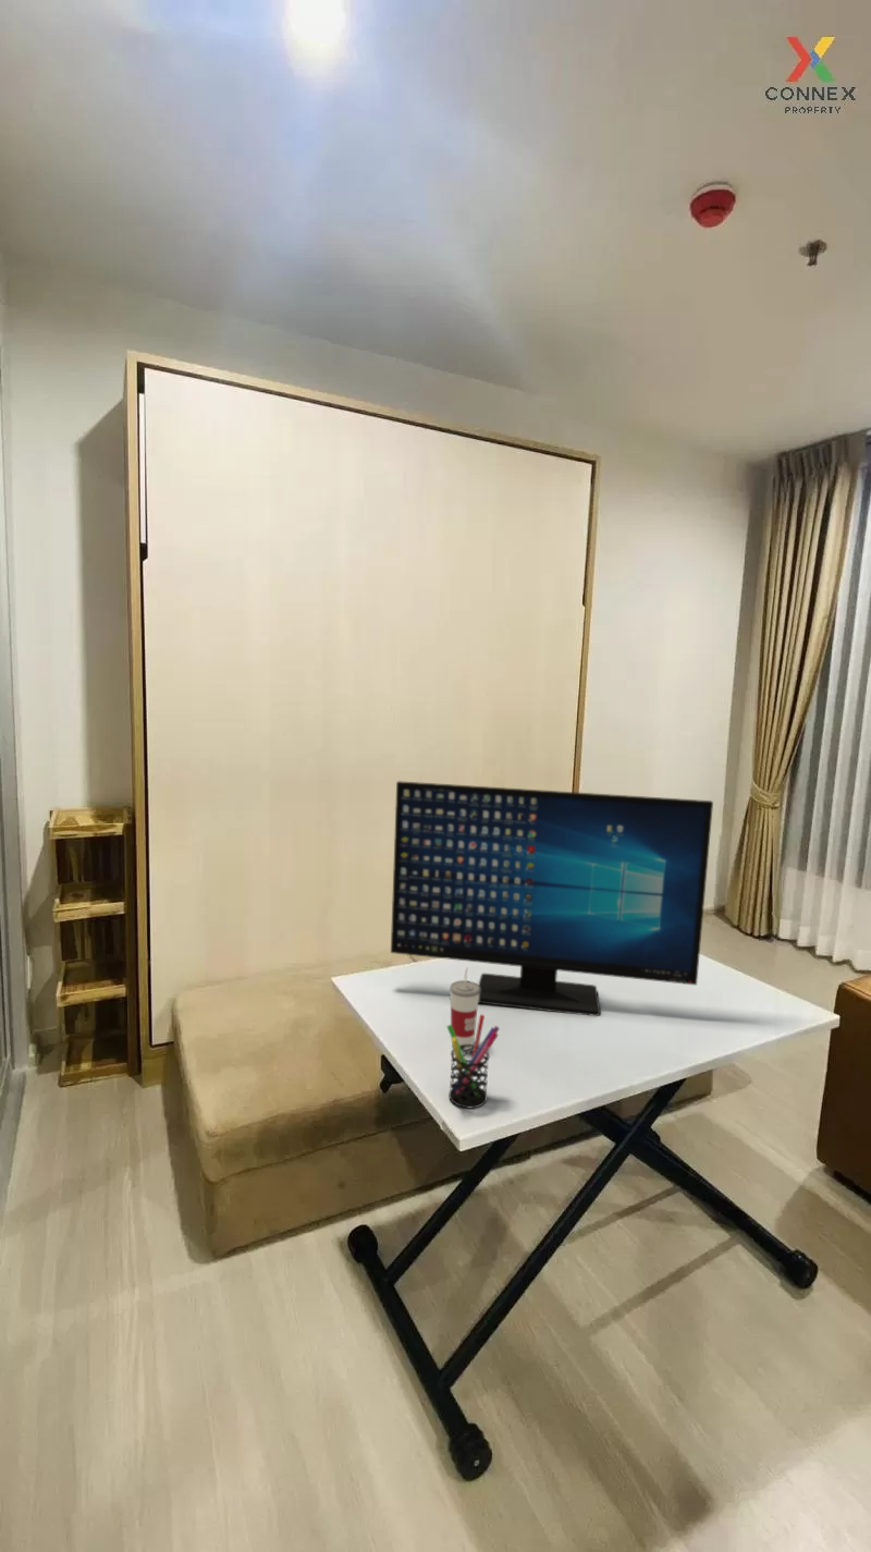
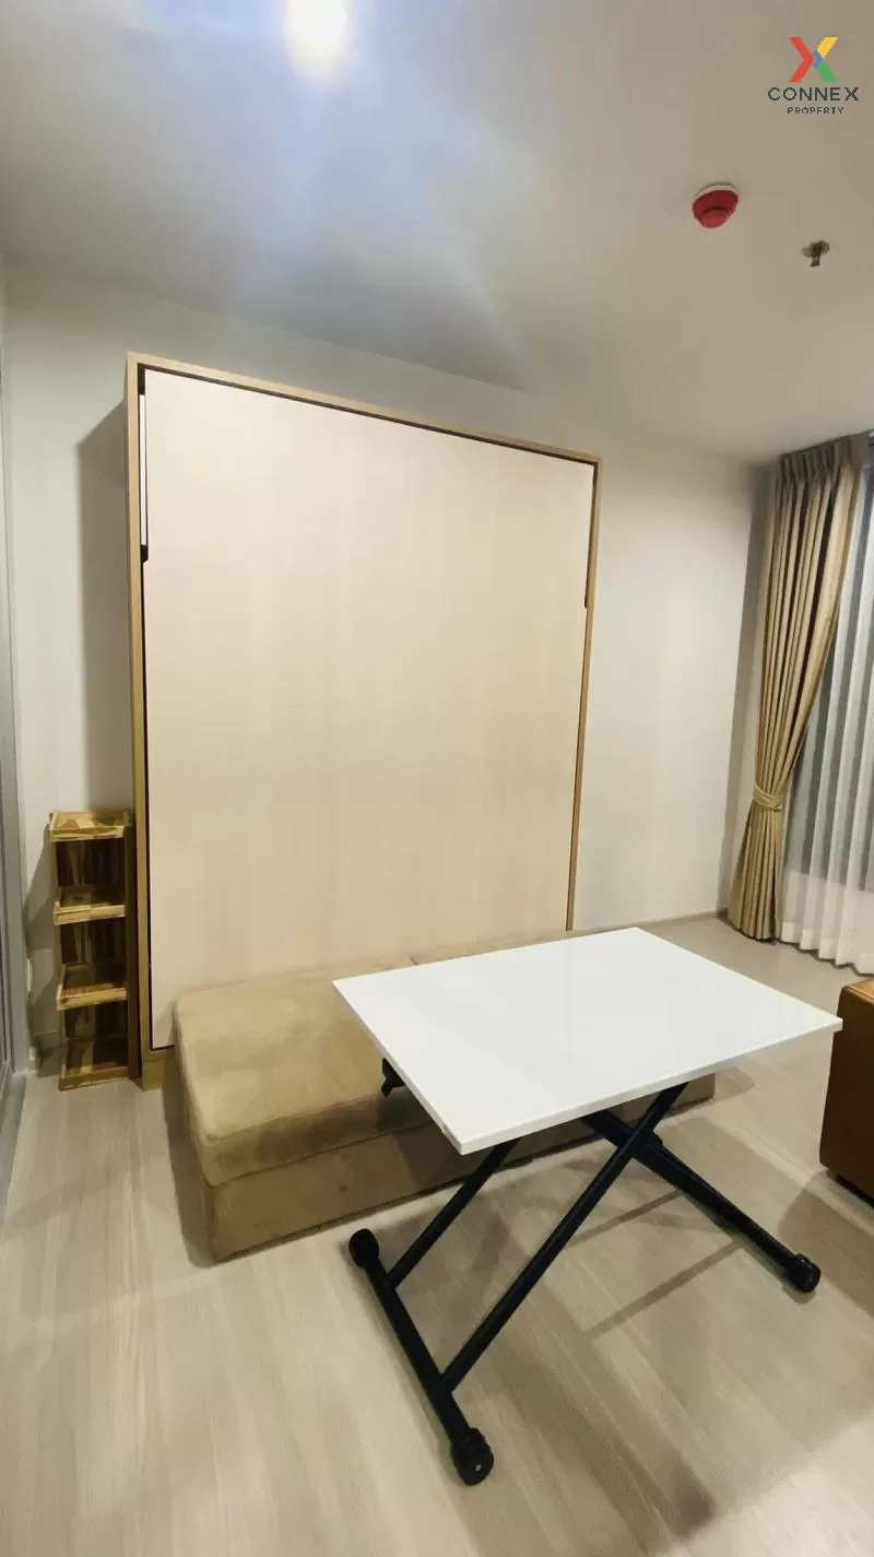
- pen holder [445,1013,501,1109]
- computer monitor [390,780,714,1017]
- cup [449,967,480,1051]
